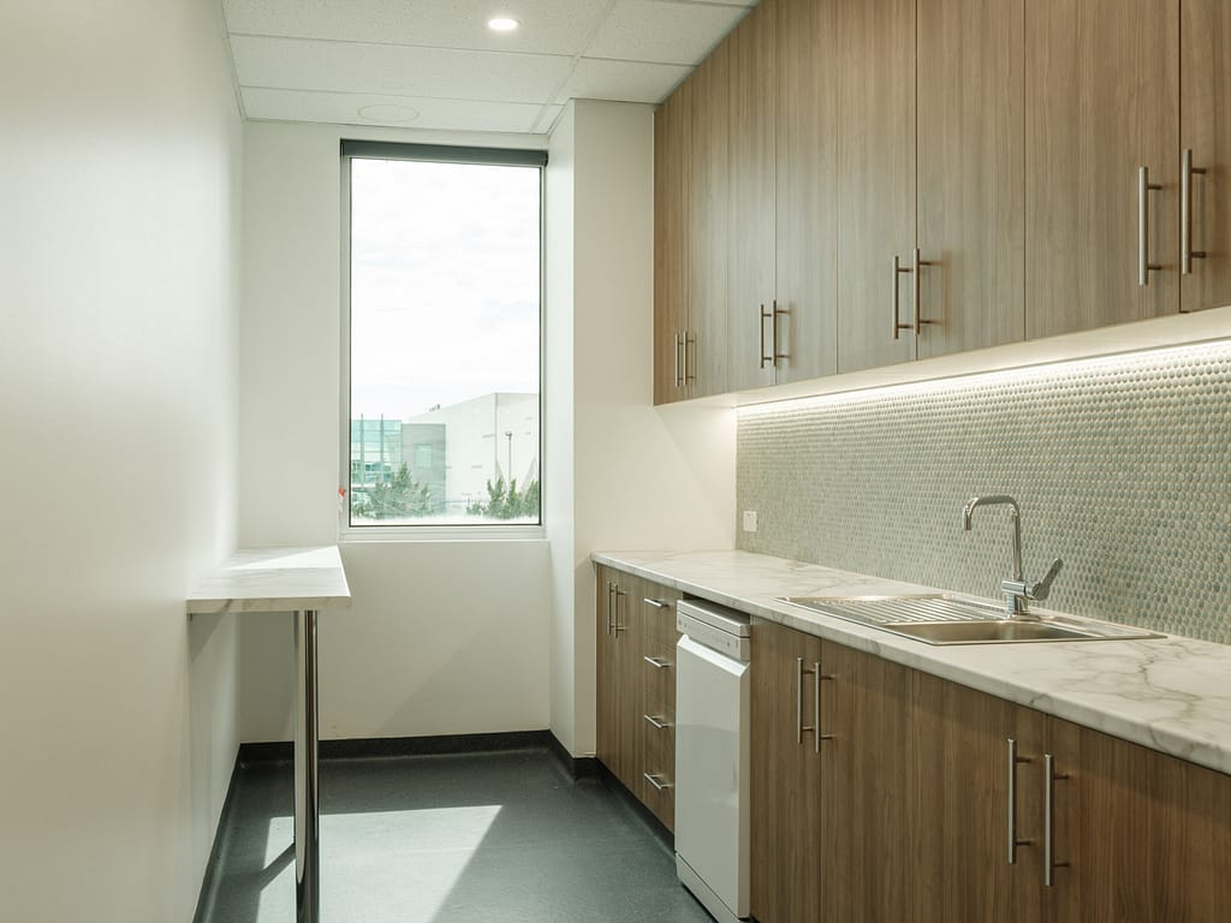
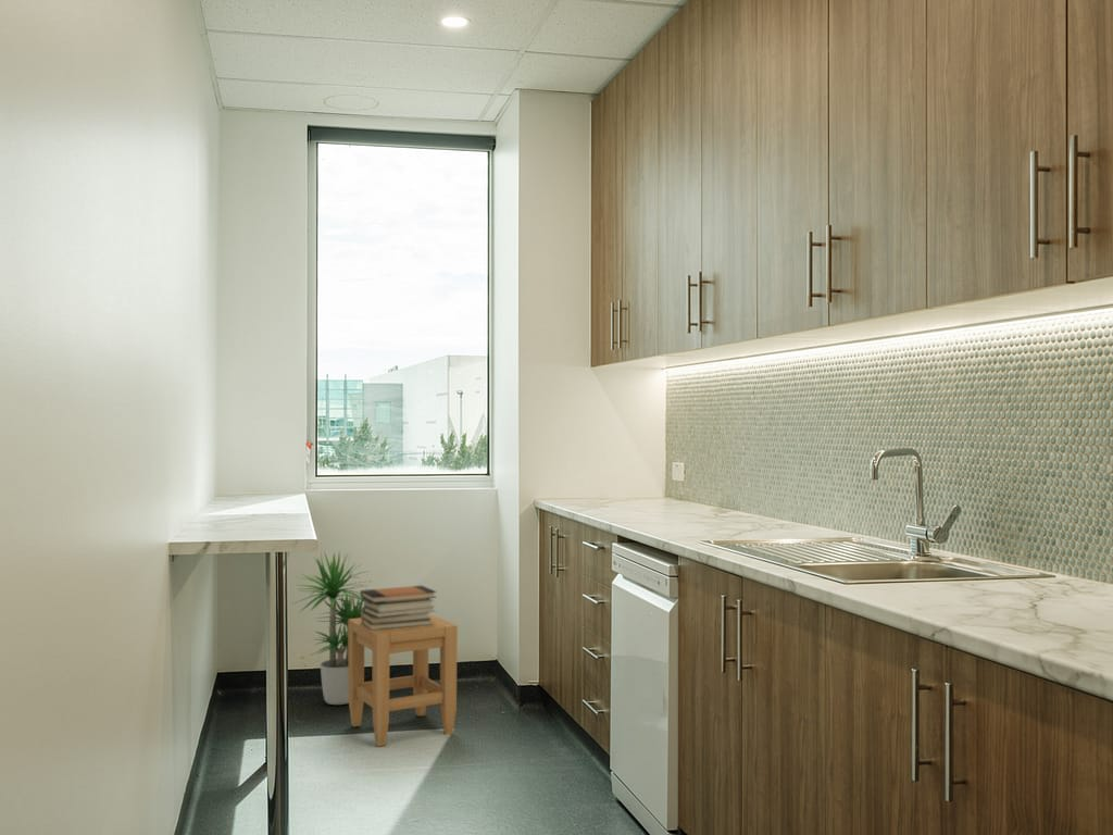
+ stool [348,613,459,748]
+ potted plant [290,550,374,706]
+ book stack [360,585,437,631]
